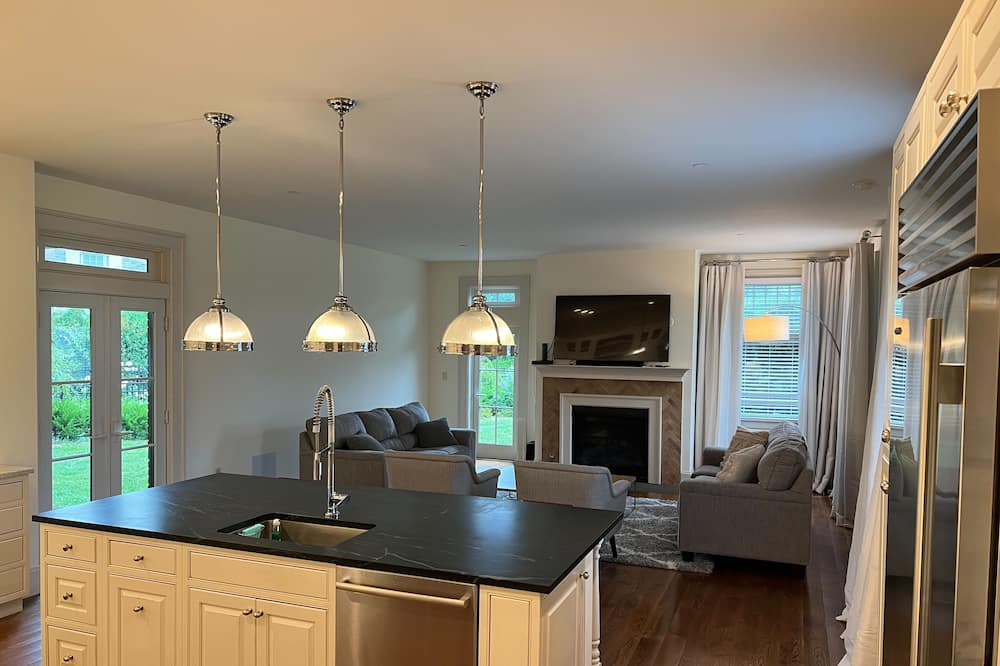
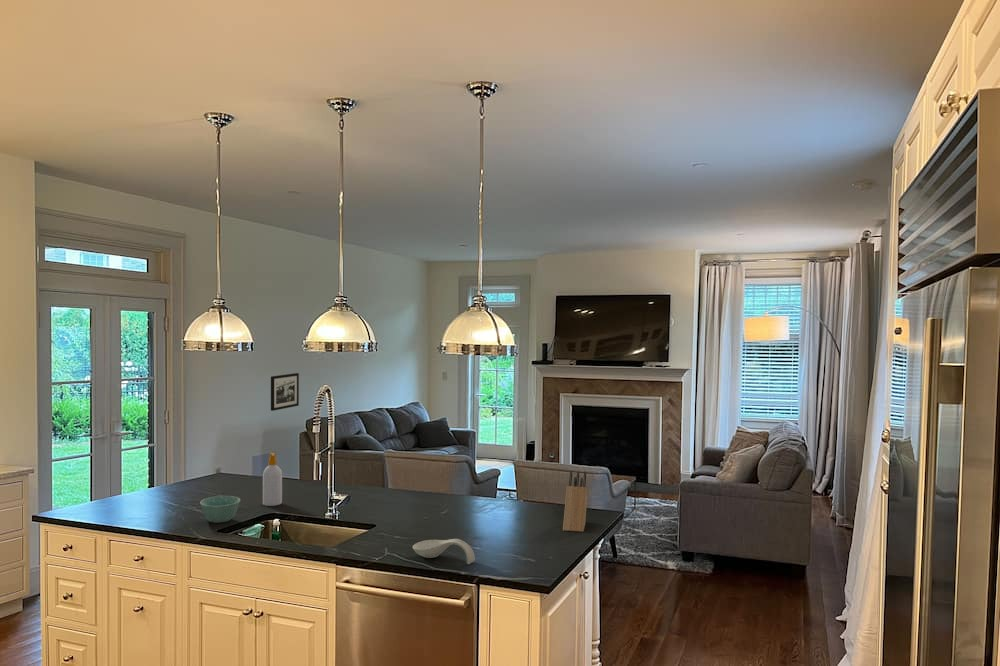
+ picture frame [270,372,300,412]
+ spoon rest [412,538,476,565]
+ bowl [199,495,241,524]
+ soap bottle [262,452,283,507]
+ knife block [562,470,588,533]
